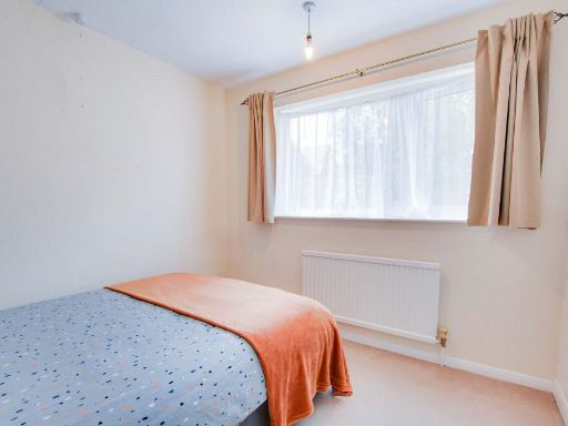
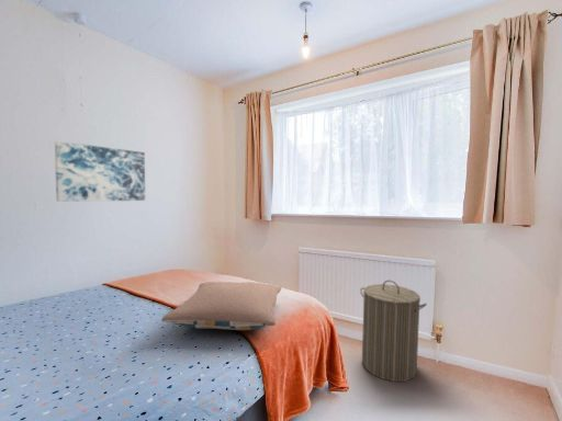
+ laundry hamper [359,280,428,383]
+ pillow [160,281,282,331]
+ wall art [54,140,146,203]
